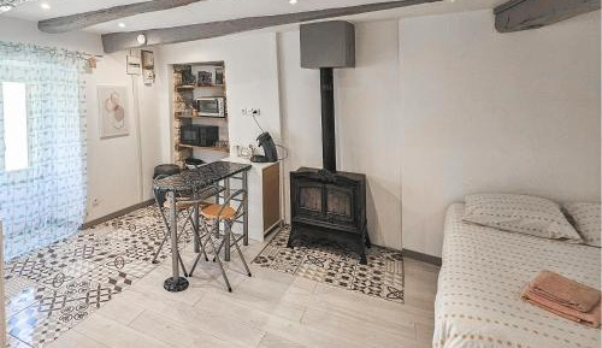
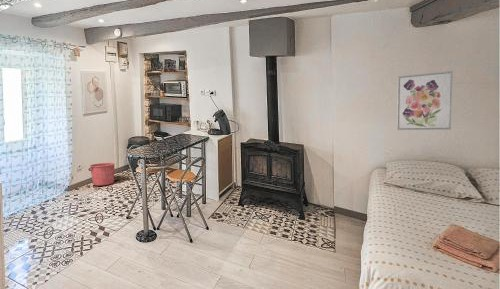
+ wall art [396,70,453,131]
+ bucket [87,162,116,186]
